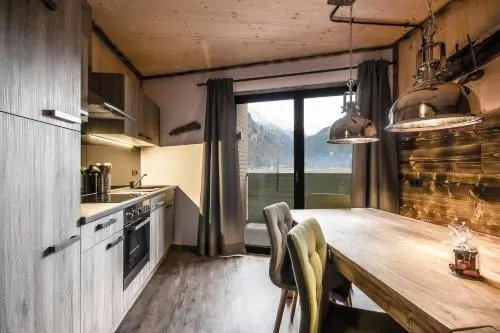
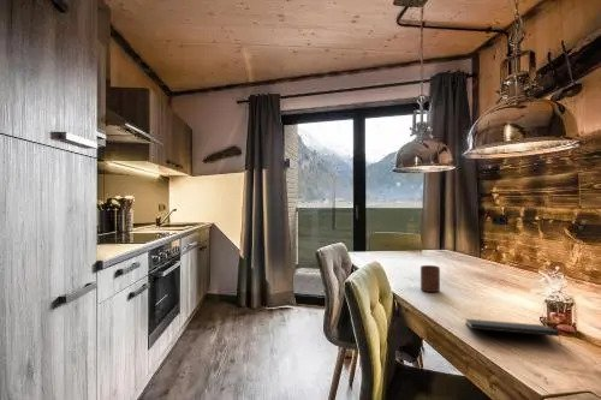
+ notepad [464,317,563,348]
+ cup [419,264,441,293]
